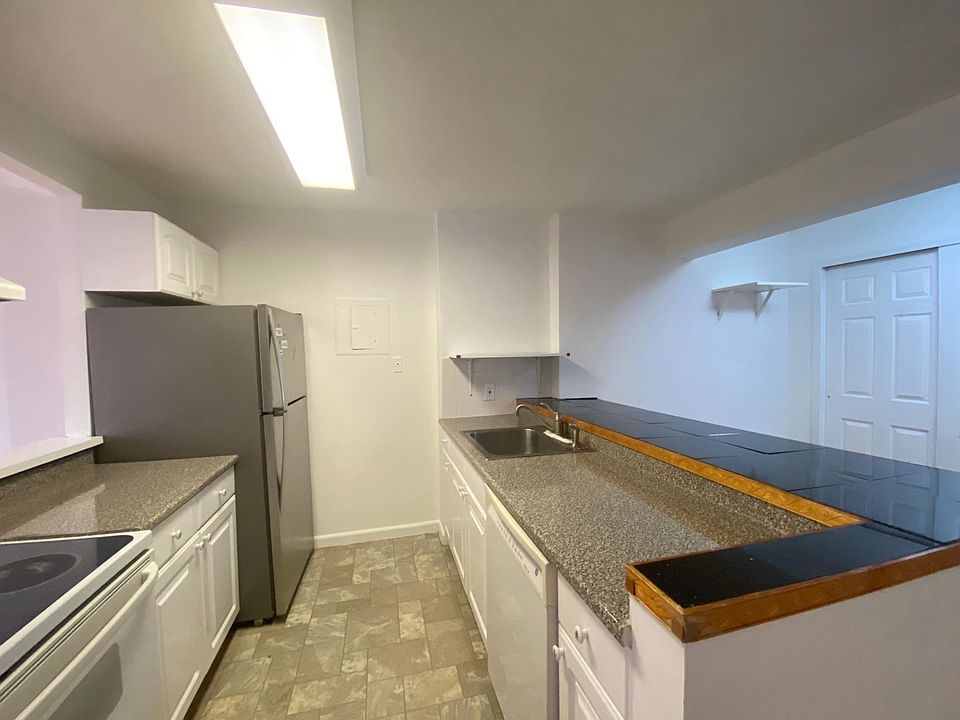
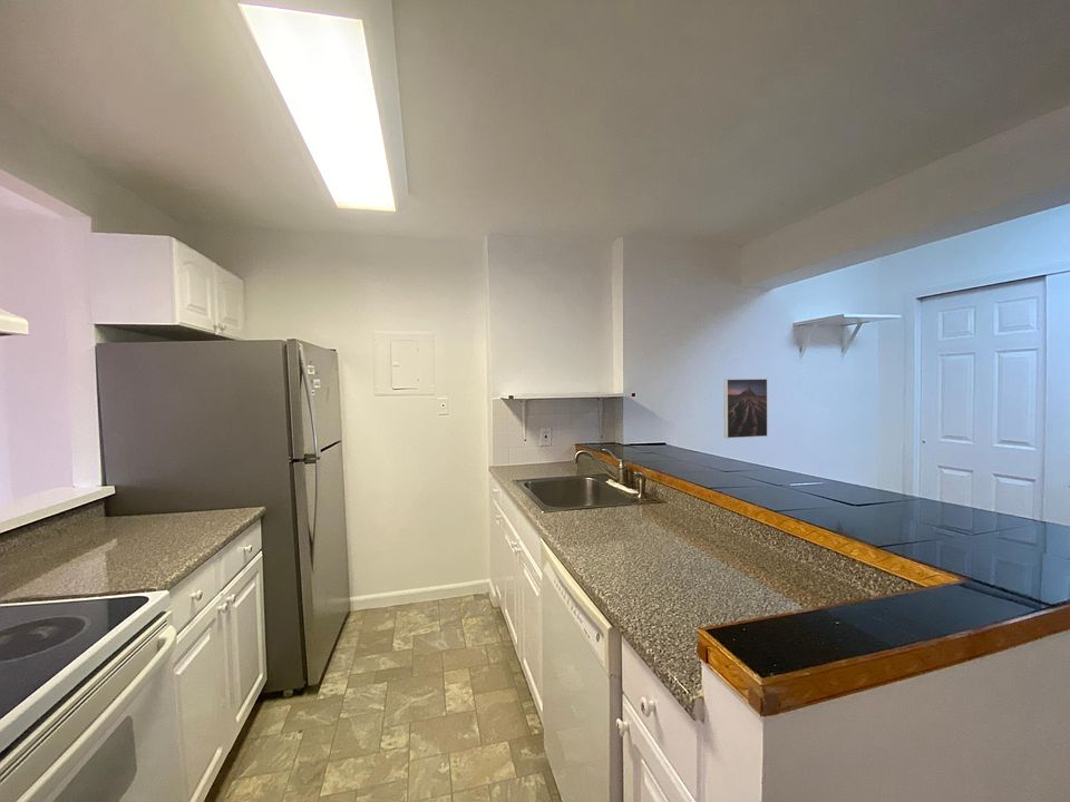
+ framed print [723,378,769,439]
